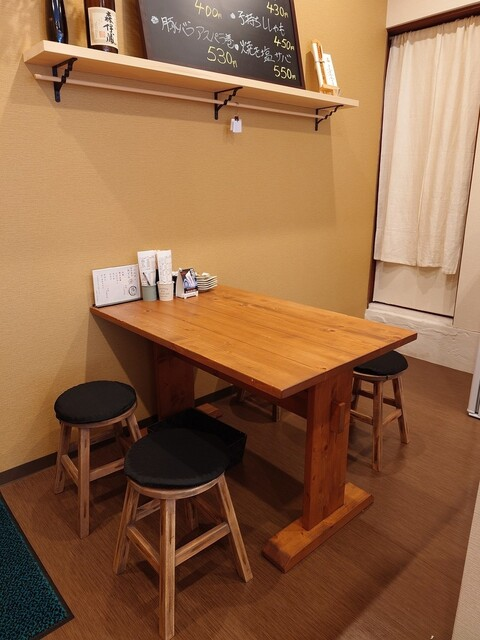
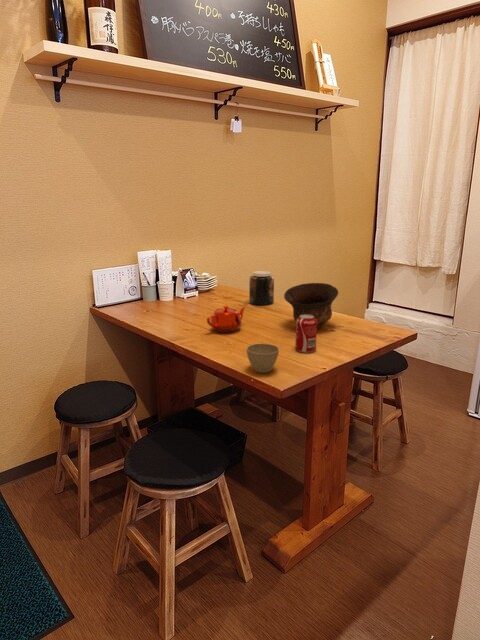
+ beverage can [294,314,318,354]
+ flower pot [245,342,280,374]
+ jar [248,270,275,306]
+ teapot [206,305,247,333]
+ bowl [283,282,339,329]
